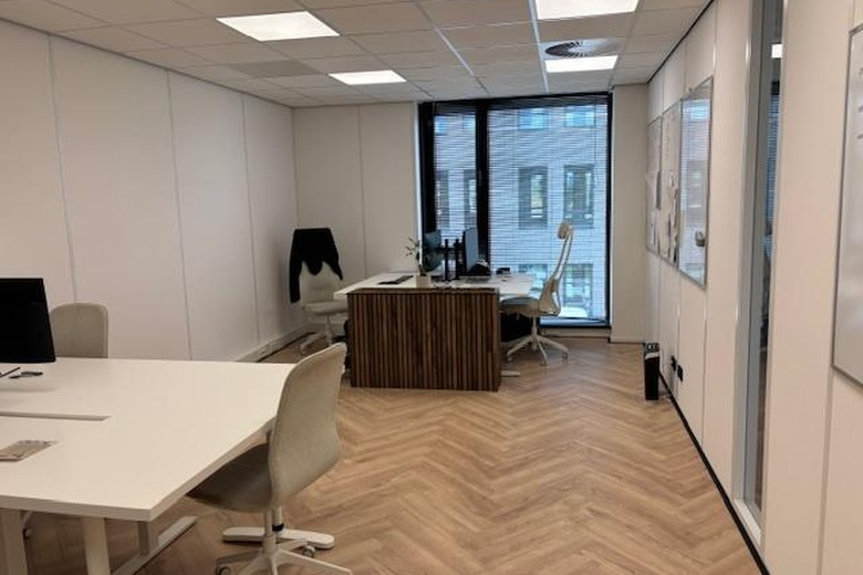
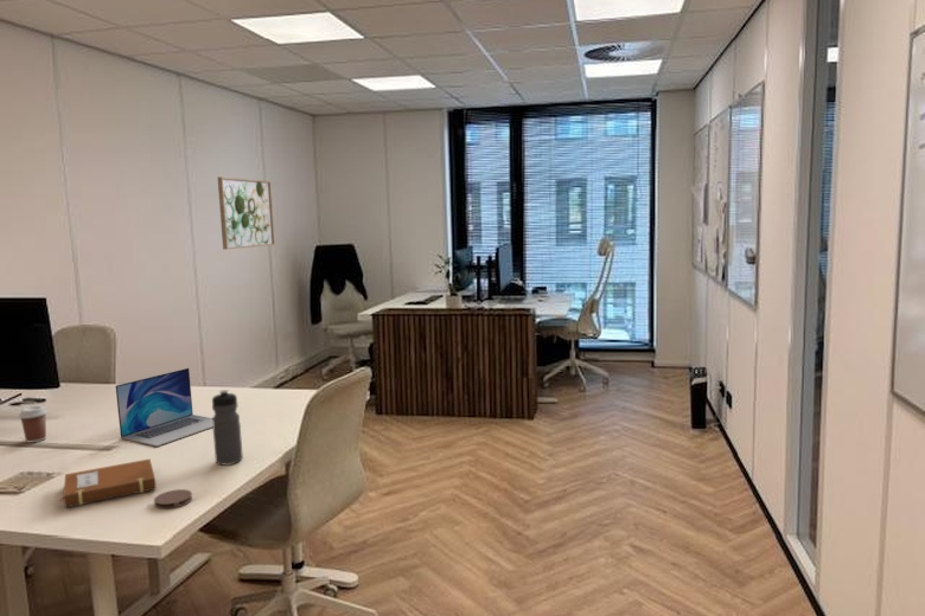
+ laptop [115,367,213,448]
+ water bottle [211,389,244,466]
+ wall art [217,175,276,251]
+ coffee cup [18,405,49,444]
+ coaster [153,488,193,509]
+ notebook [58,457,158,508]
